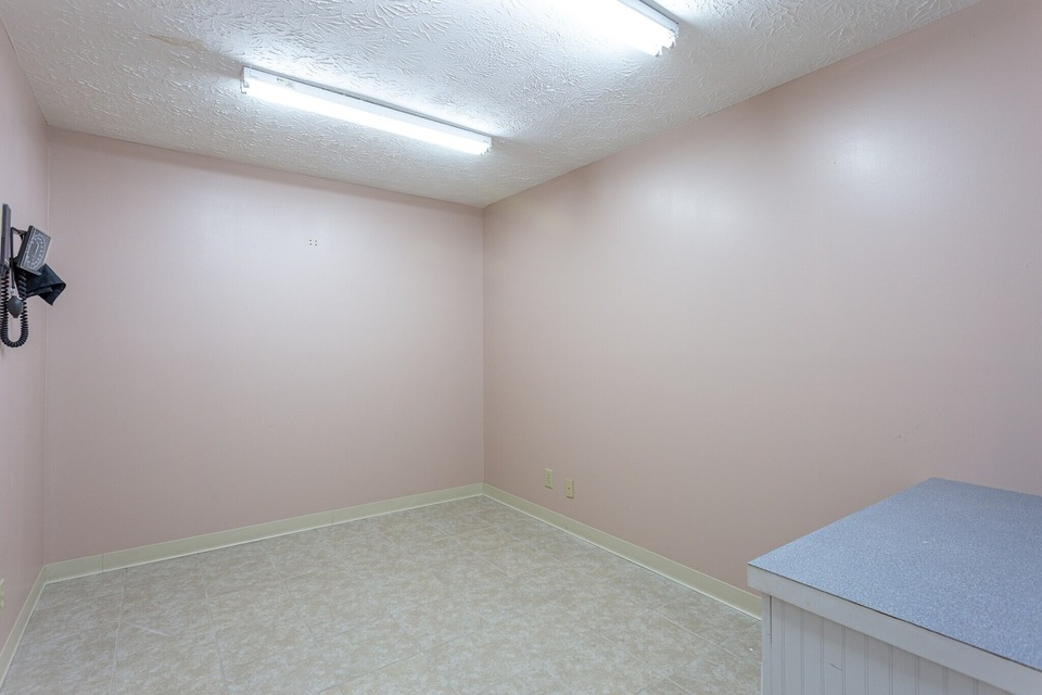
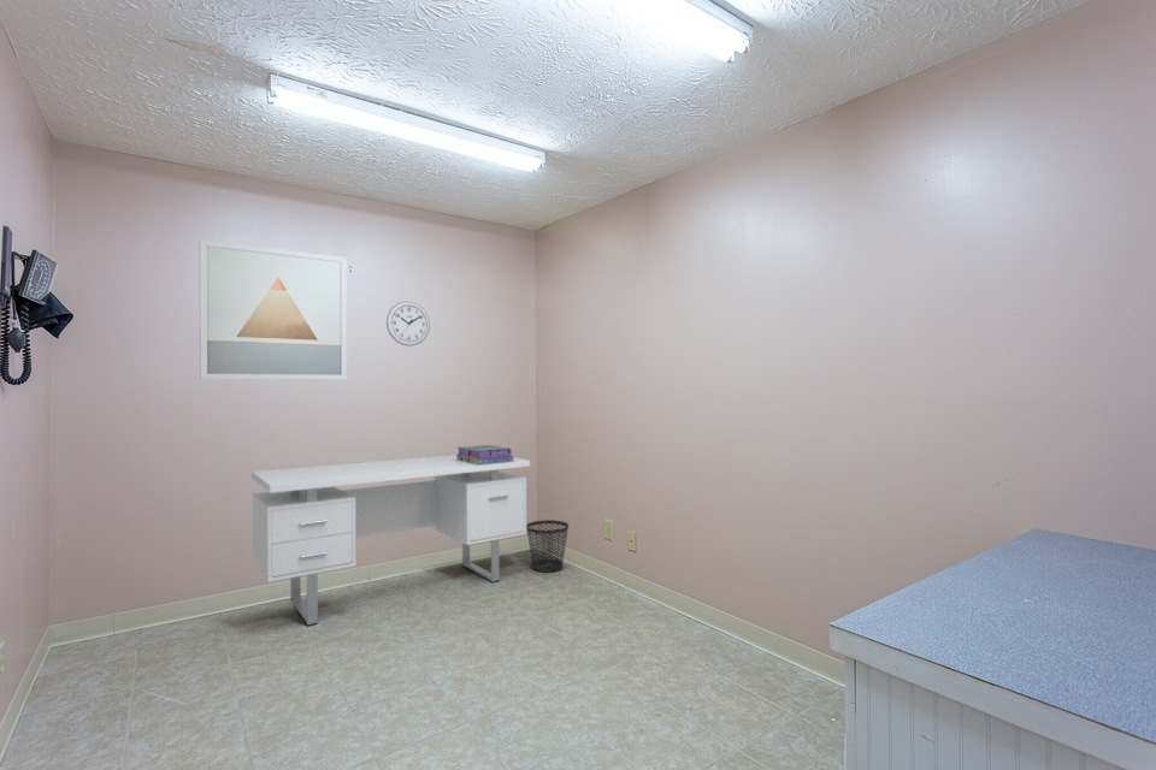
+ wall art [199,238,348,381]
+ desk [250,454,531,627]
+ wall clock [385,301,431,348]
+ stack of books [455,444,514,464]
+ wastebasket [526,519,570,574]
